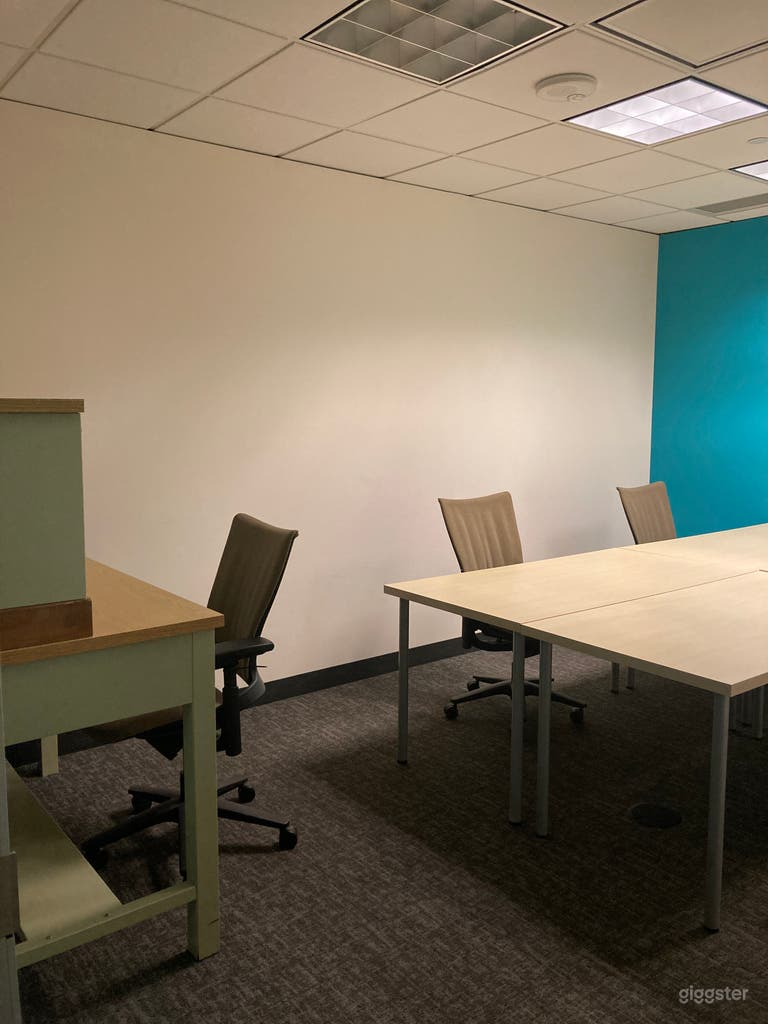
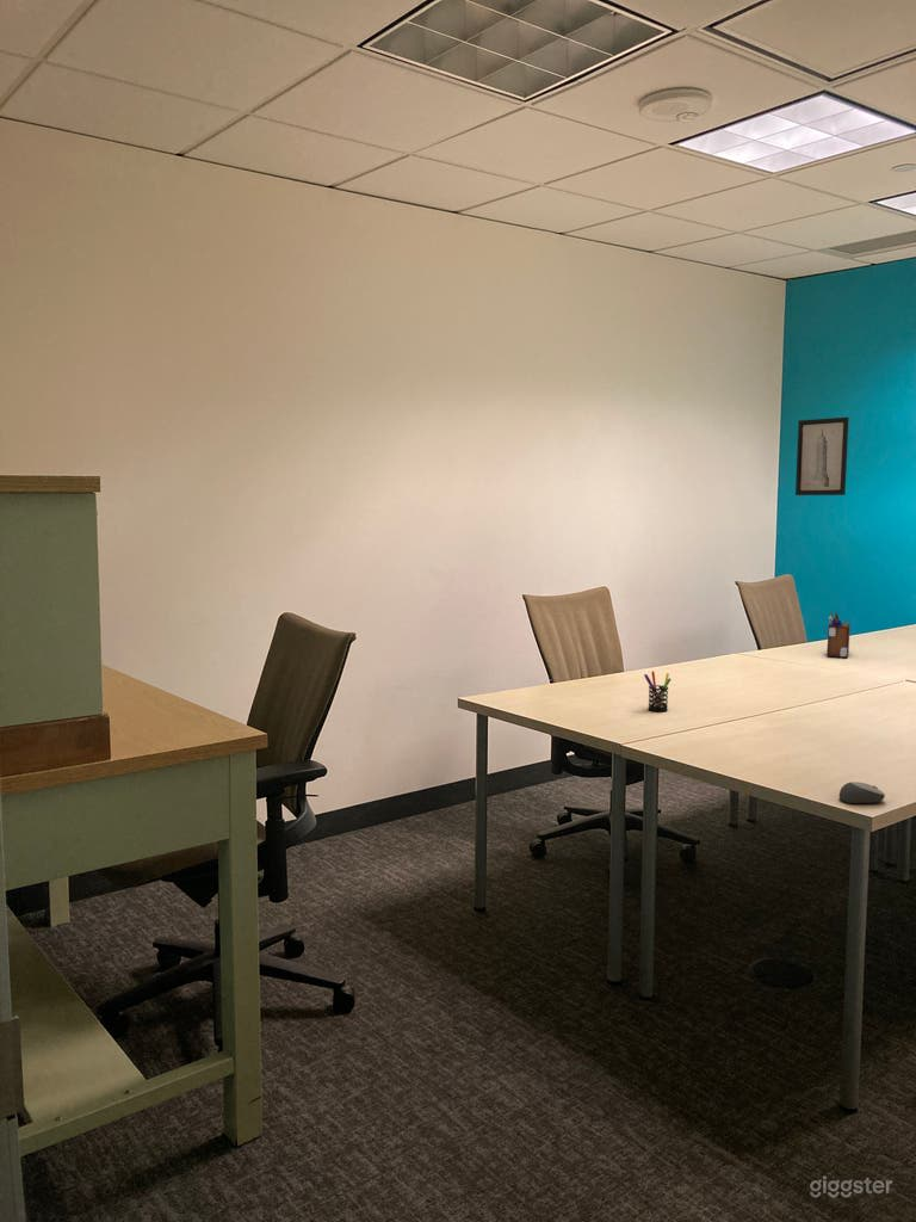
+ pen holder [643,671,673,712]
+ wall art [794,416,850,496]
+ desk organizer [825,611,852,659]
+ computer mouse [838,780,886,804]
